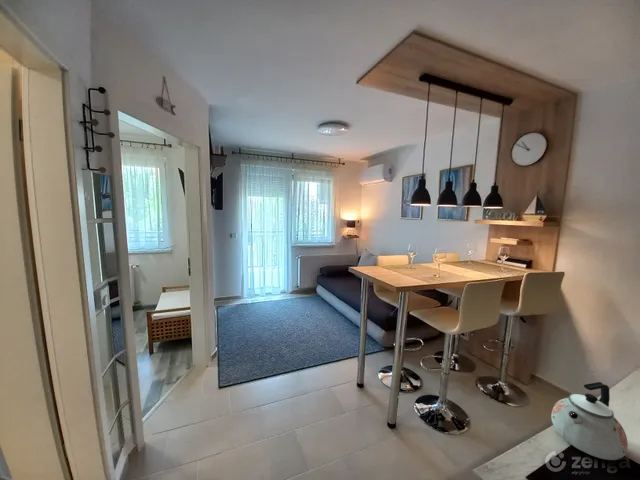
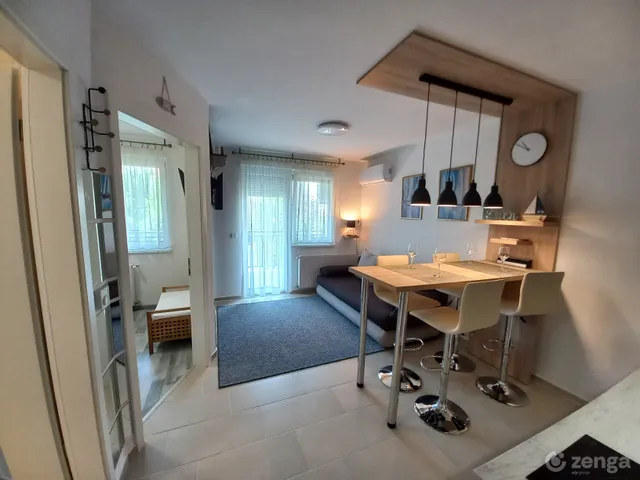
- kettle [550,381,629,461]
